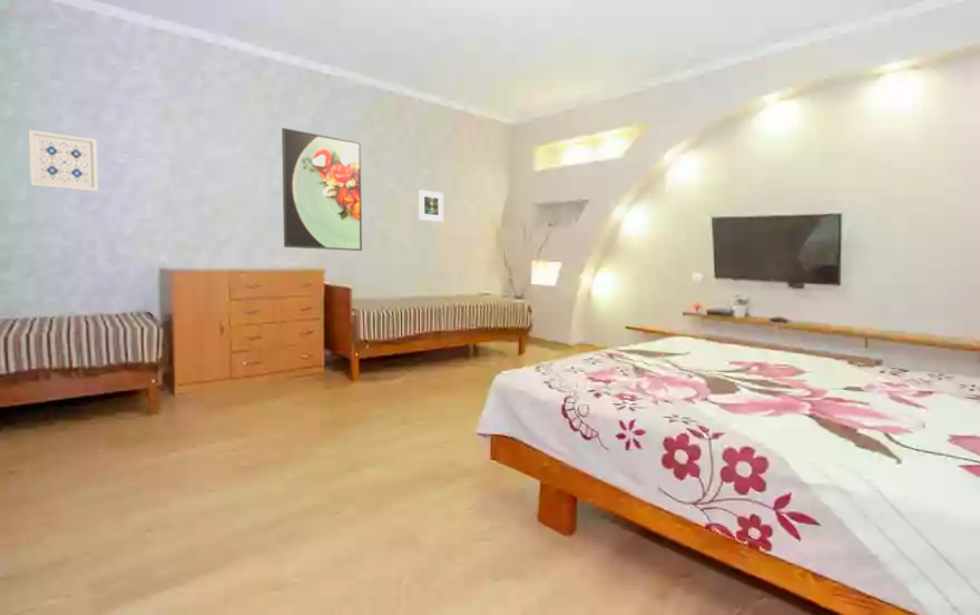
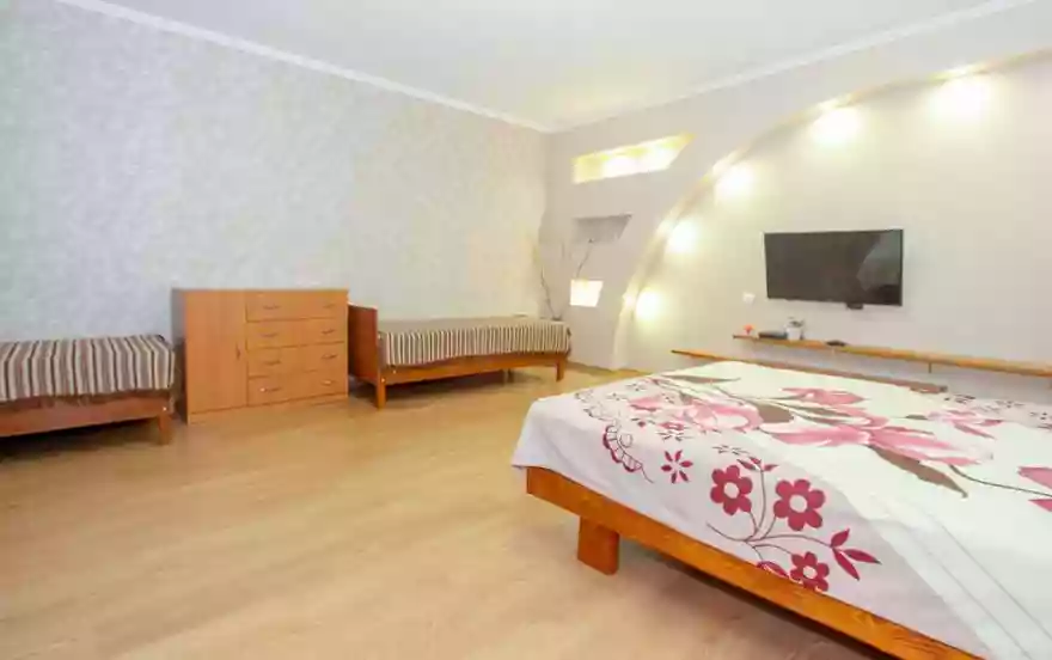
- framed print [418,188,444,223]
- wall art [28,129,99,193]
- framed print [281,127,363,252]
